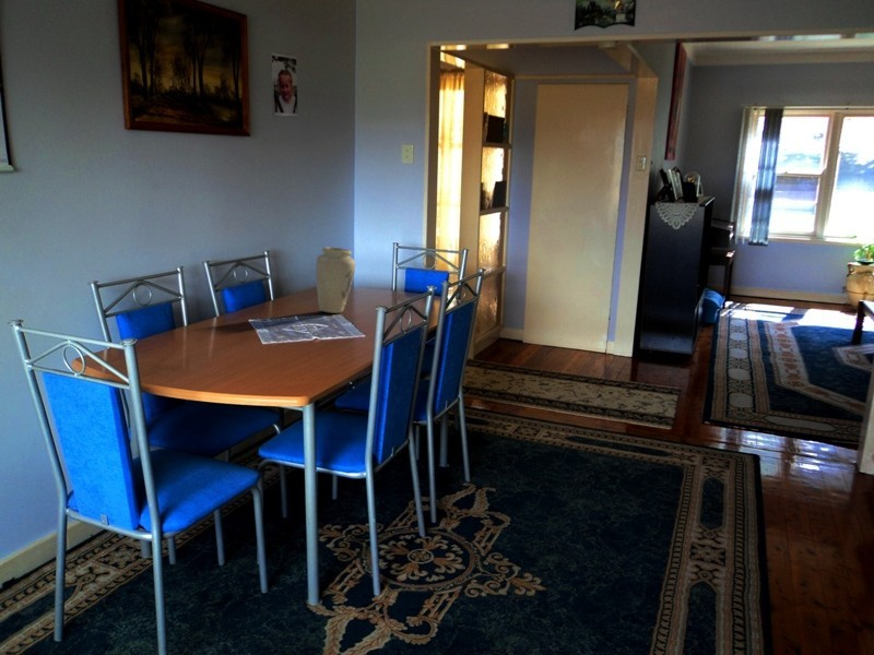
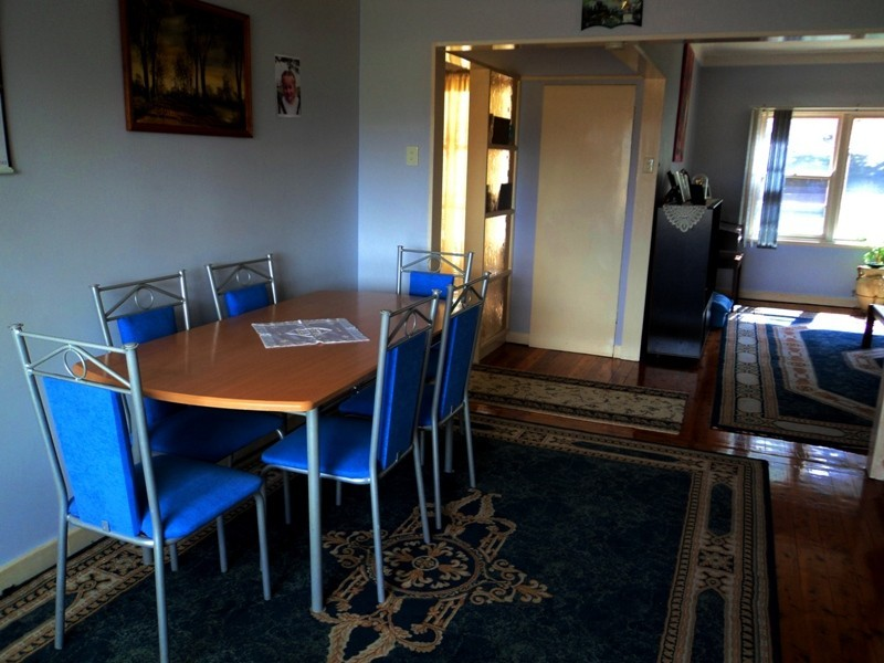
- vase [315,246,356,314]
